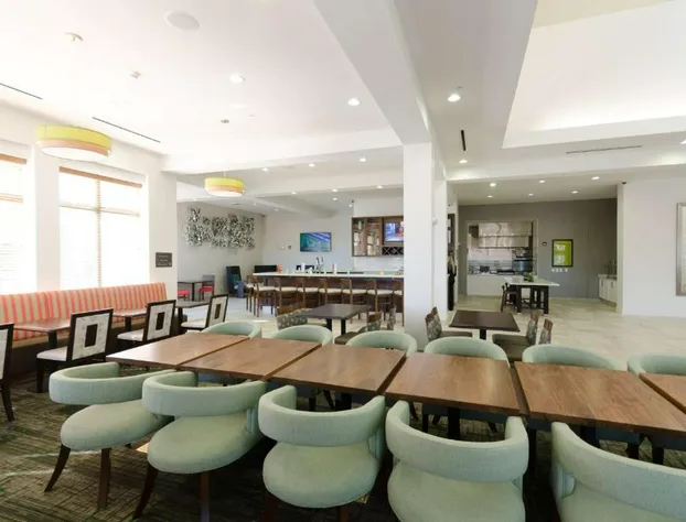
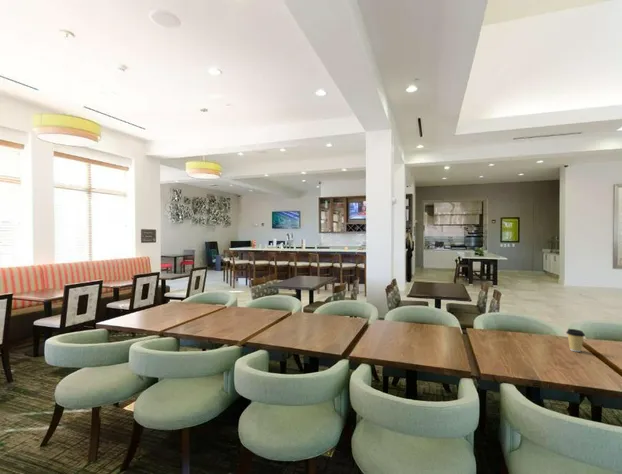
+ coffee cup [565,328,586,353]
